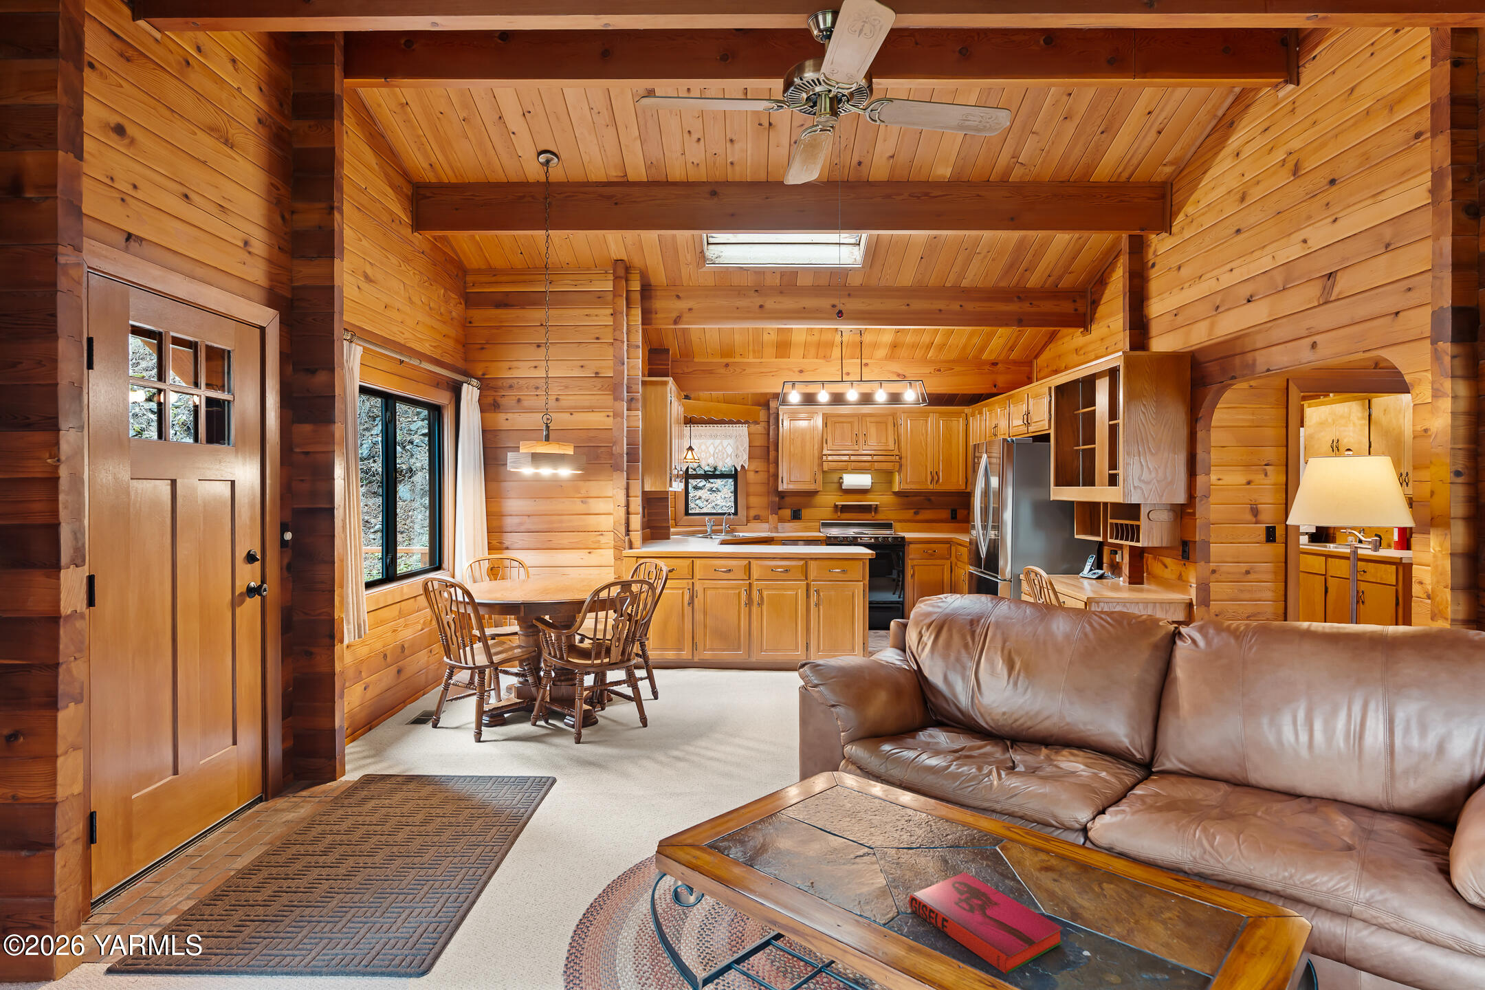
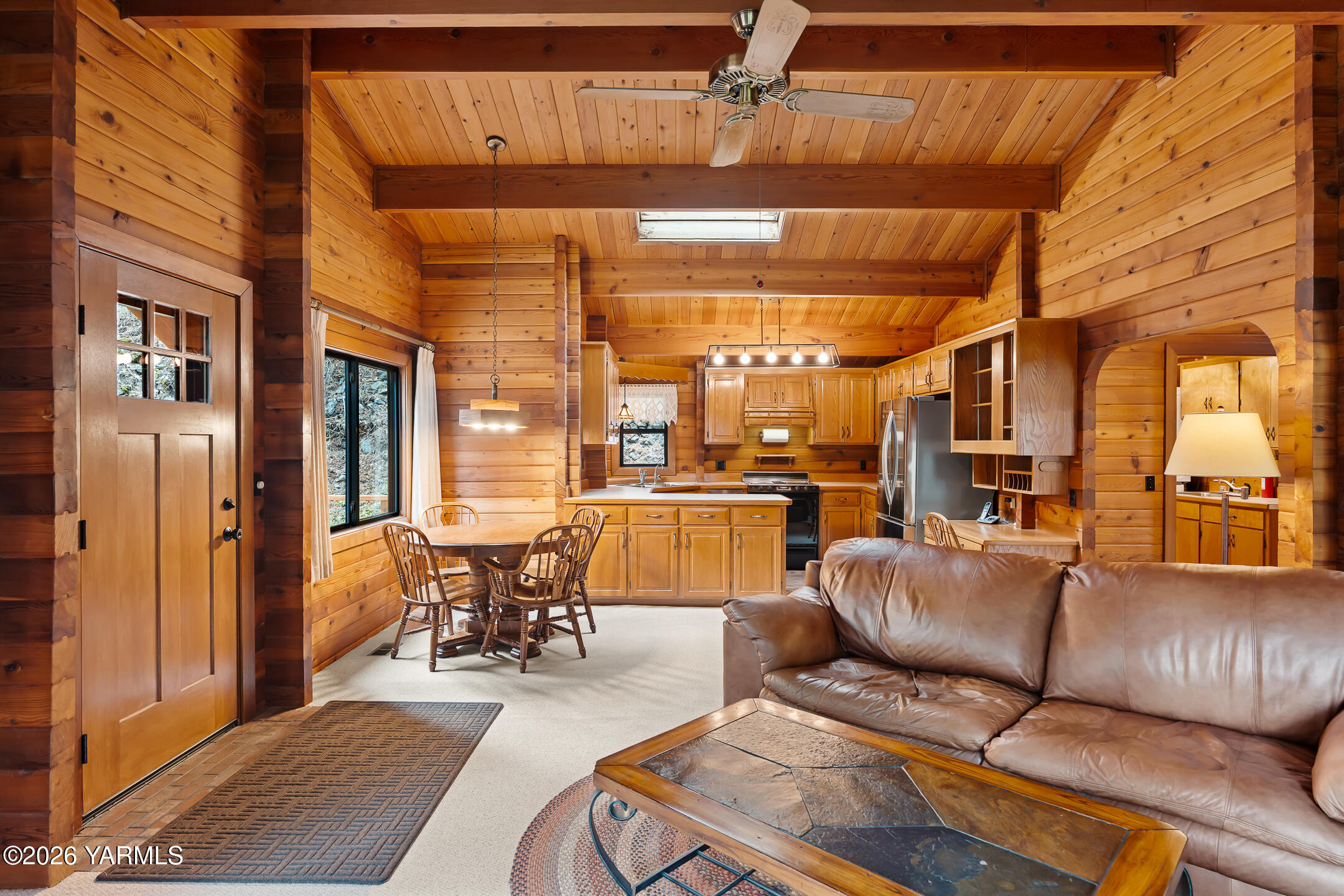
- hardback book [908,872,1064,976]
